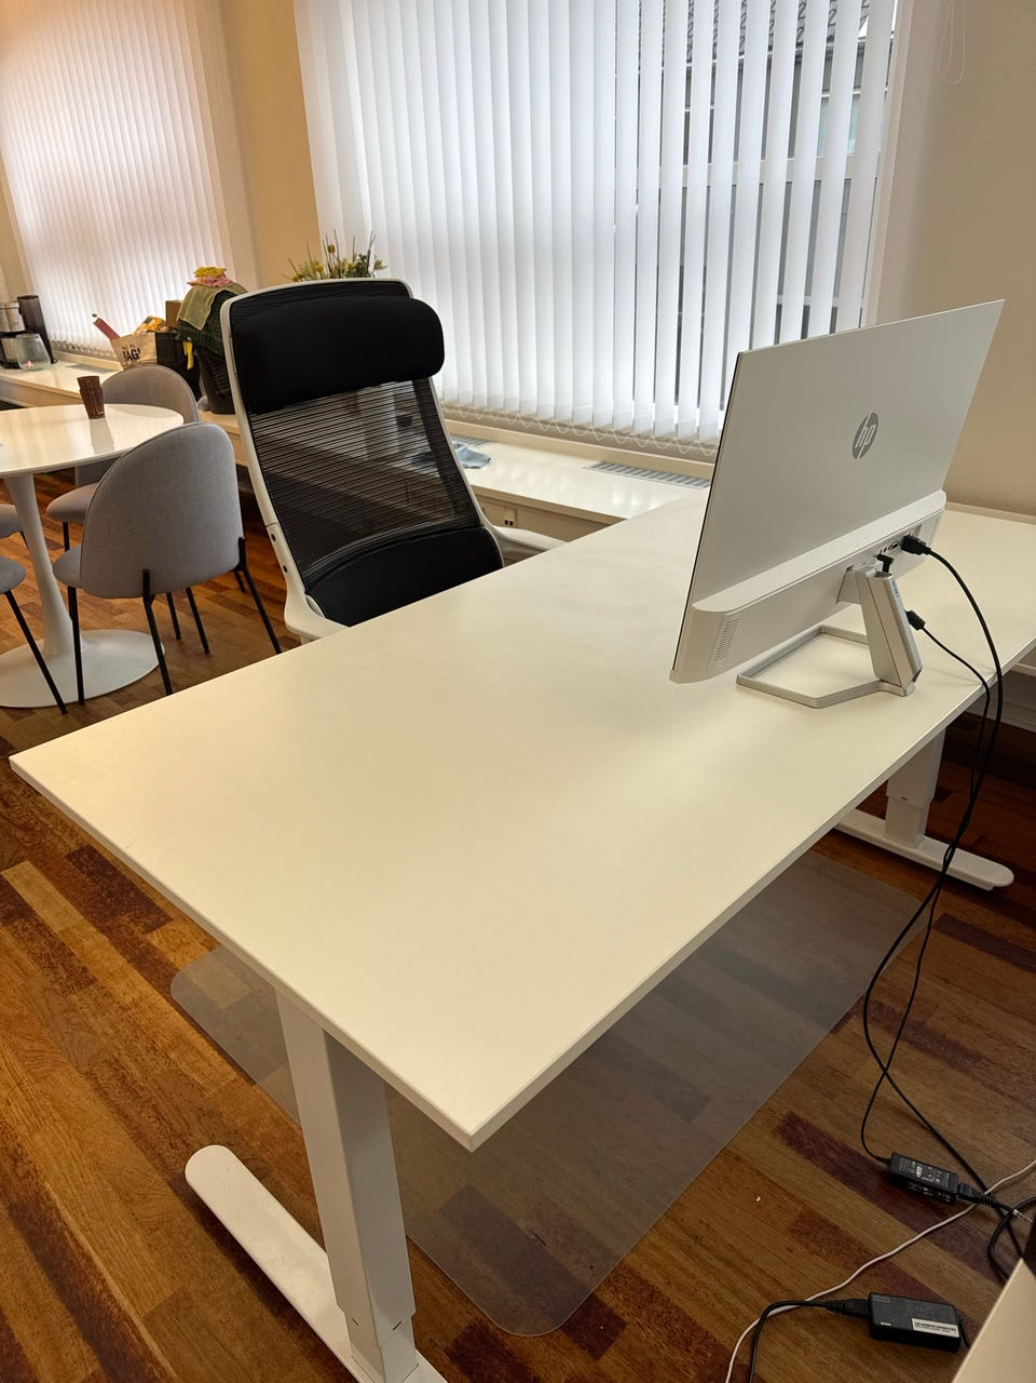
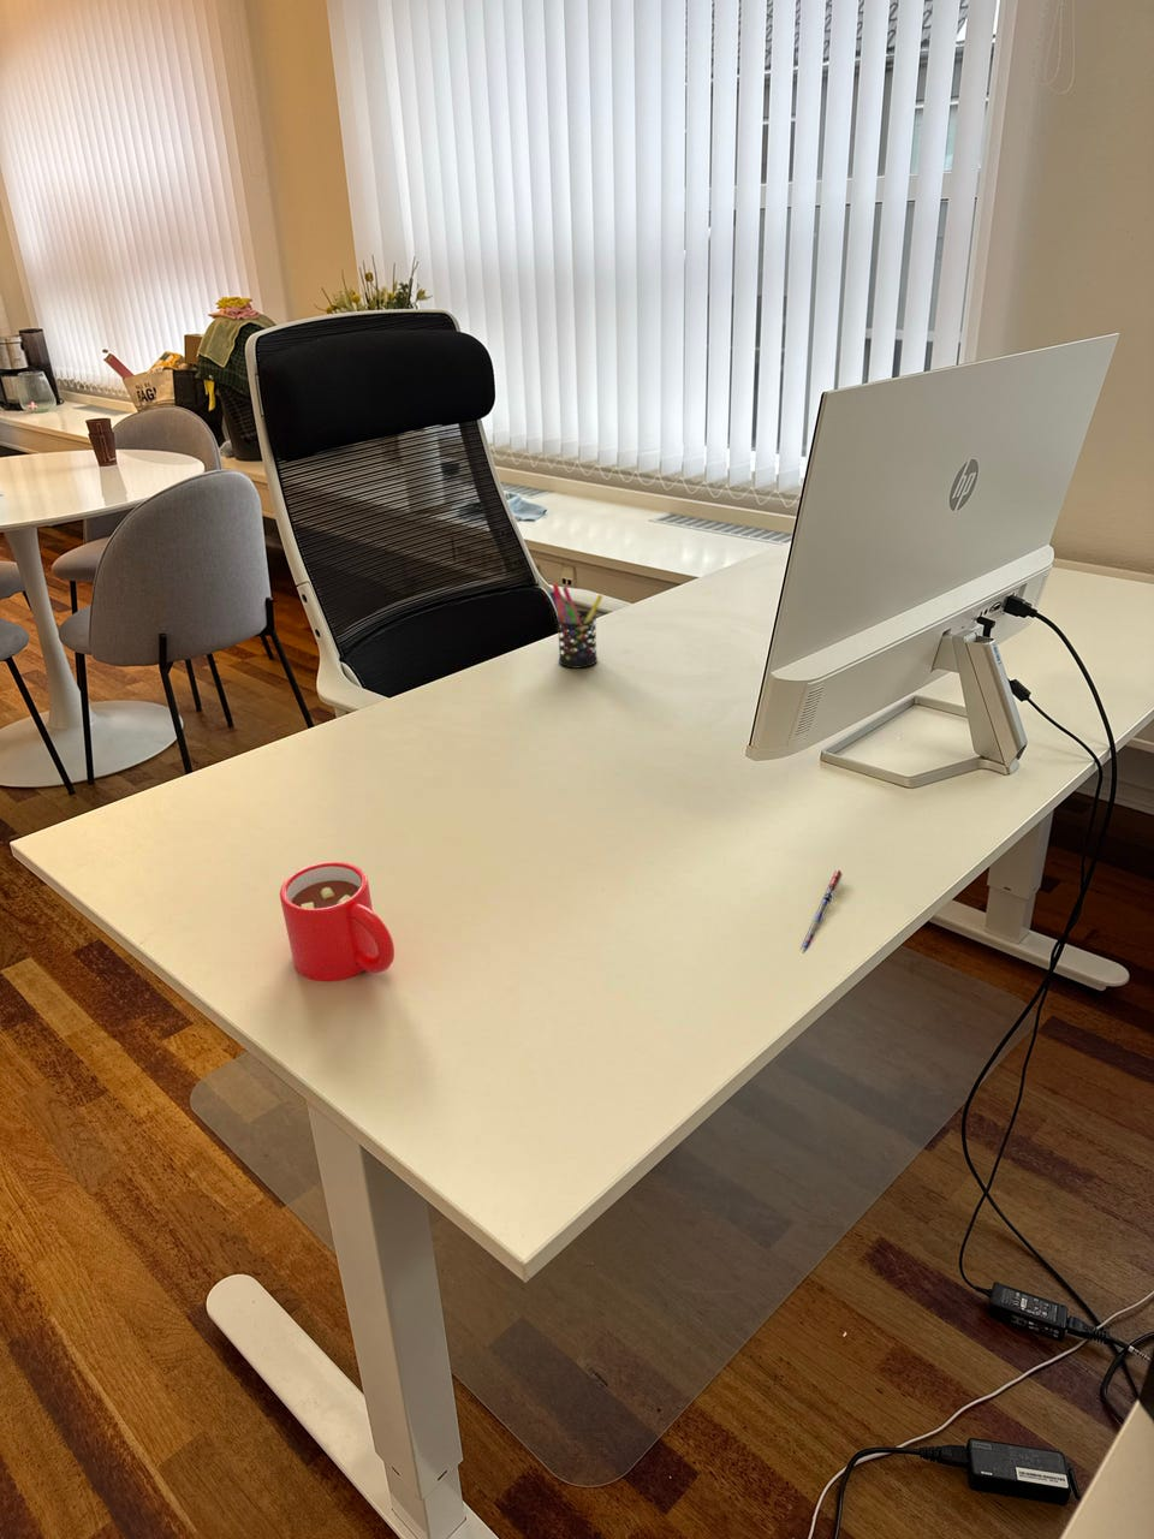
+ mug [279,860,395,983]
+ pen holder [549,582,605,670]
+ pen [798,869,844,954]
